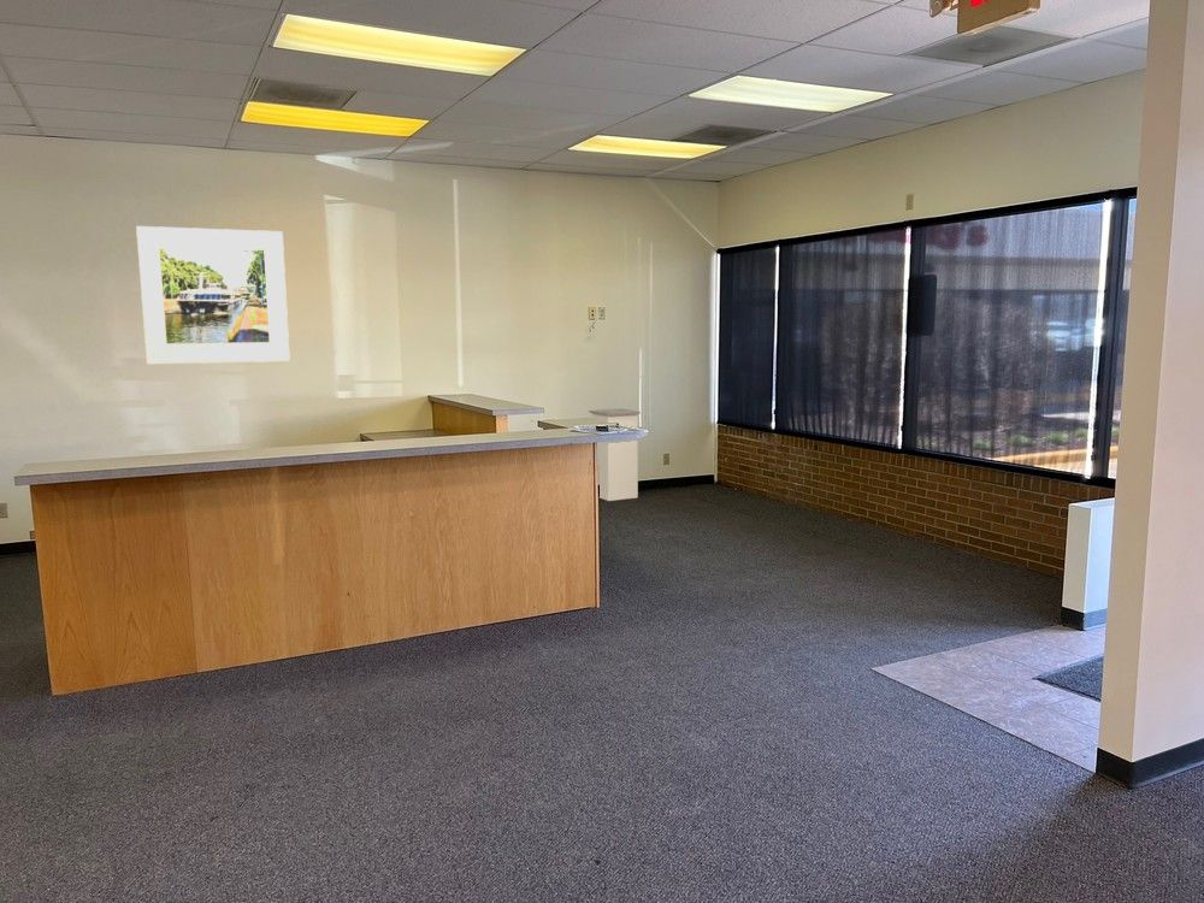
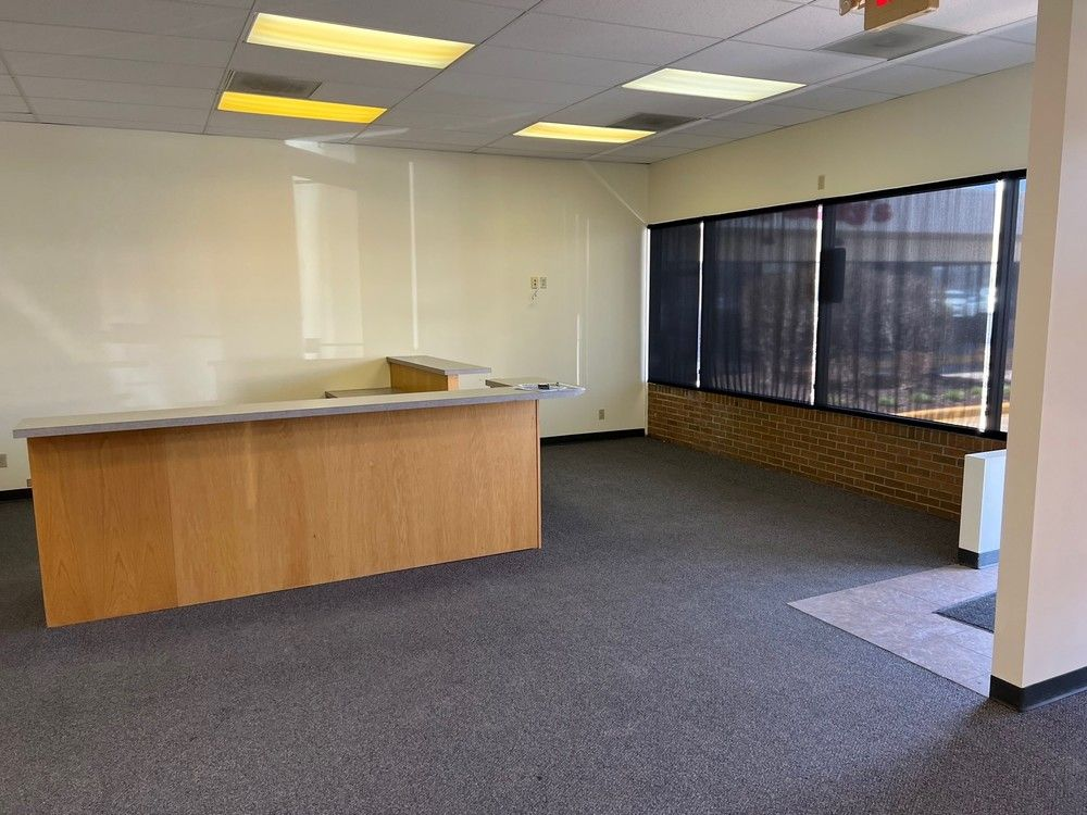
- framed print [135,225,291,365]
- trash can [588,408,642,502]
